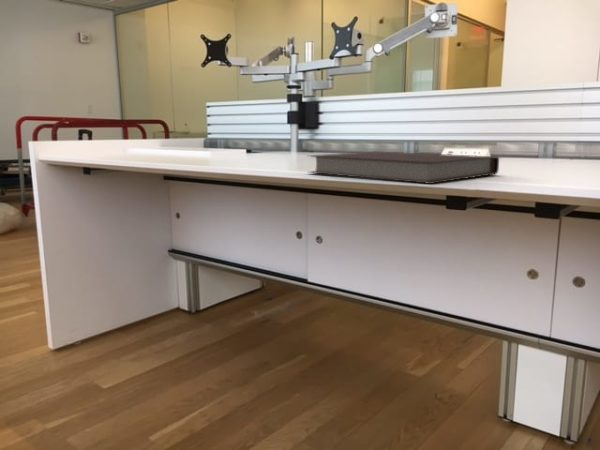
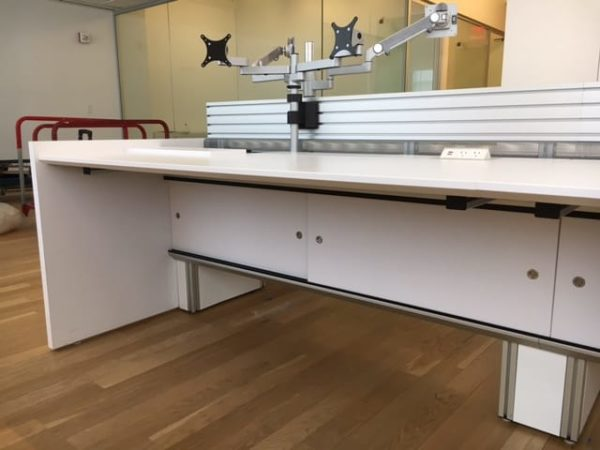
- notebook [306,151,500,185]
